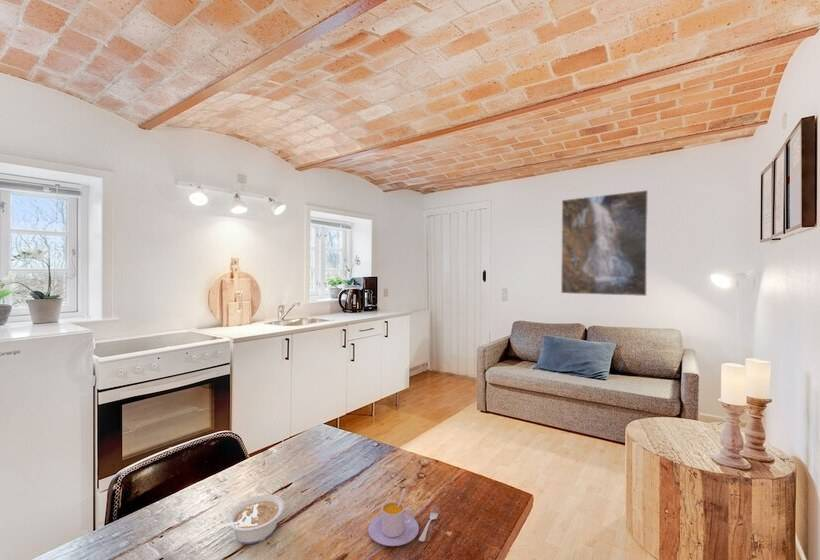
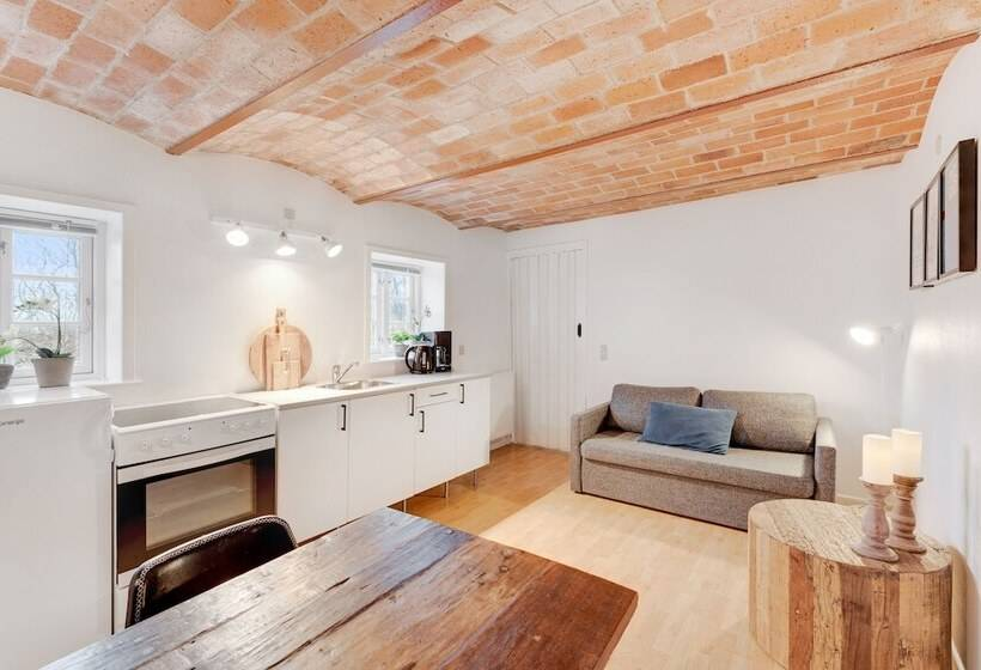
- legume [215,494,285,545]
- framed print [560,189,649,297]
- cup [367,487,441,547]
